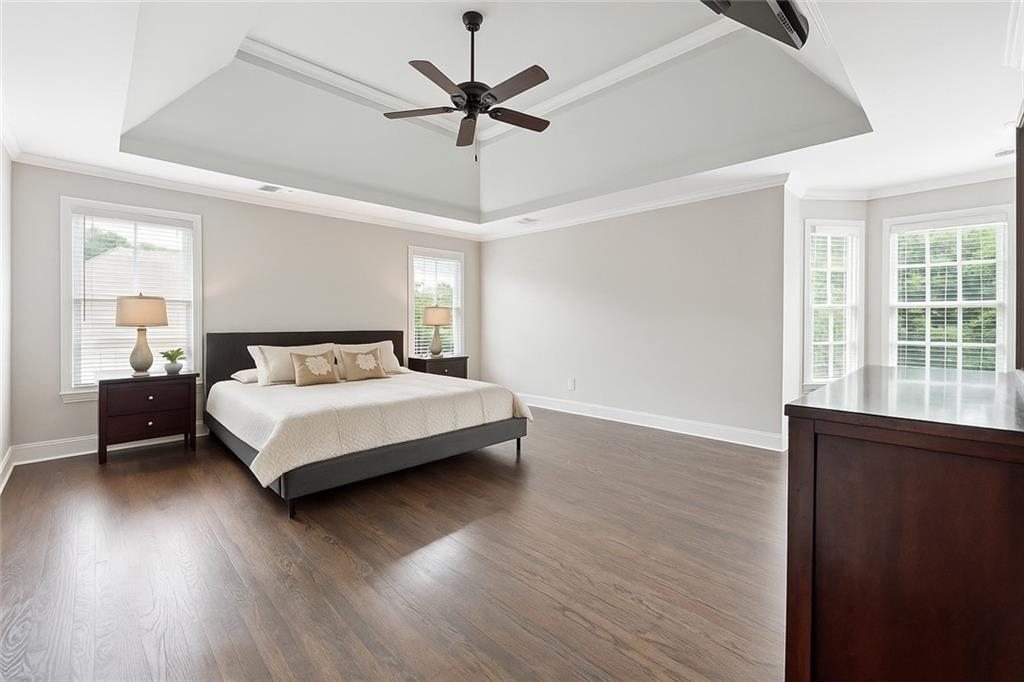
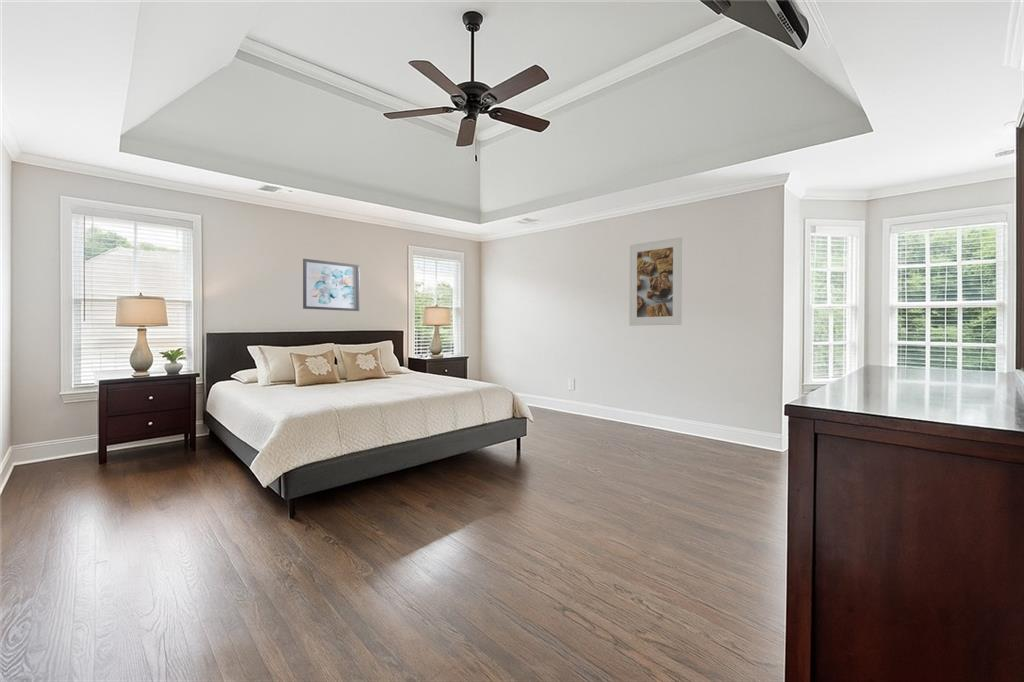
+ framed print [628,236,683,327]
+ wall art [302,258,360,312]
